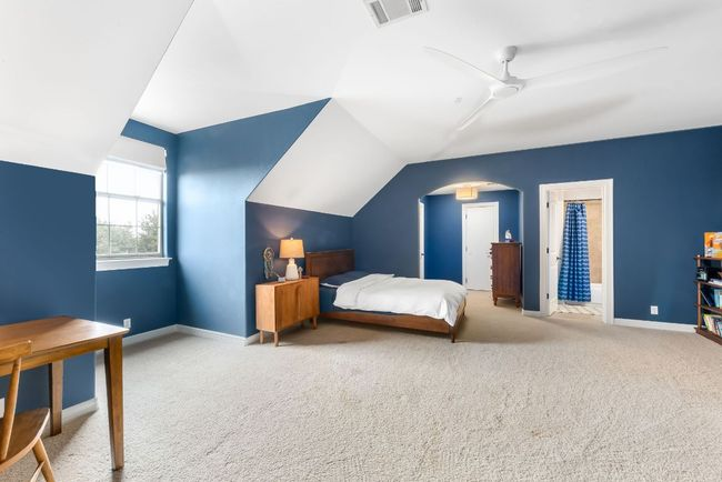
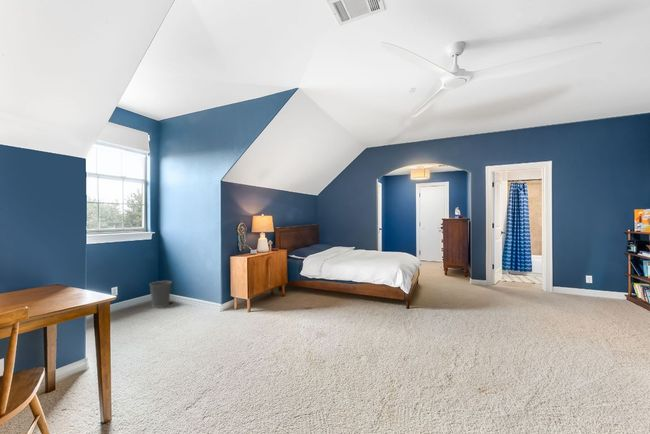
+ wastebasket [148,280,172,308]
